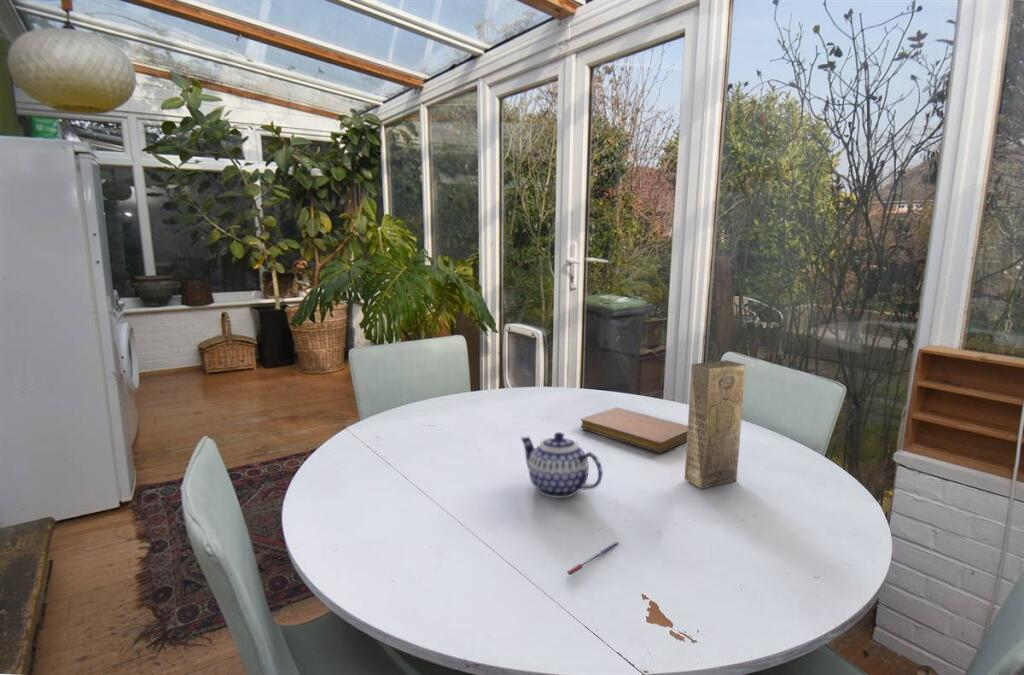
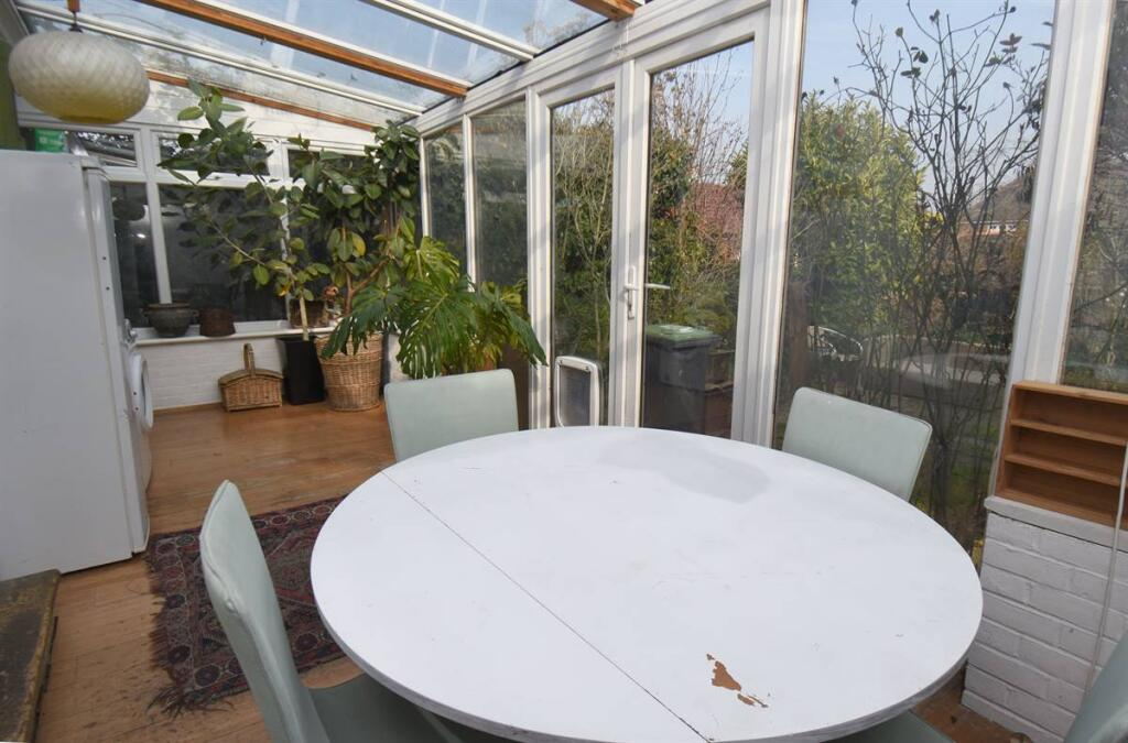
- pen [566,541,619,576]
- box [684,359,747,490]
- notebook [579,407,688,454]
- teapot [520,431,604,499]
